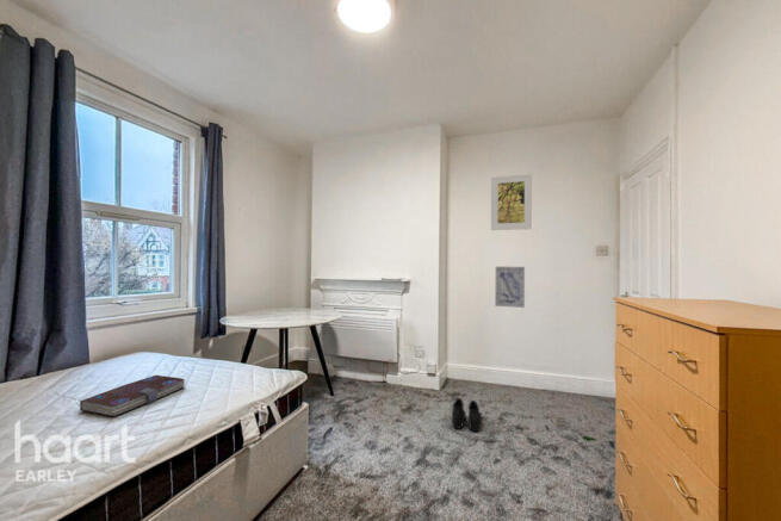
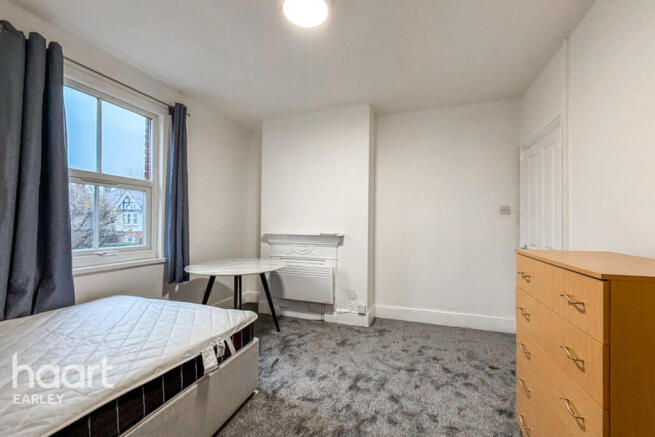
- boots [451,397,483,433]
- wall art [494,266,526,309]
- book [79,374,187,417]
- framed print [490,173,533,231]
